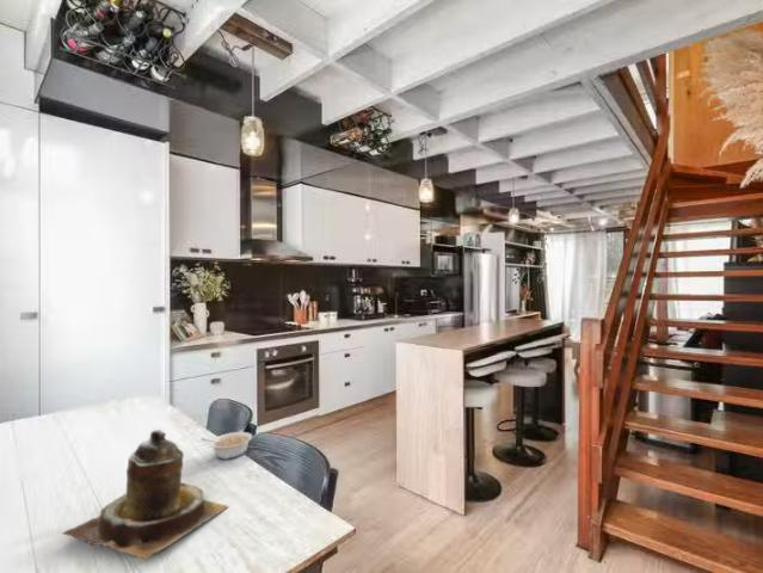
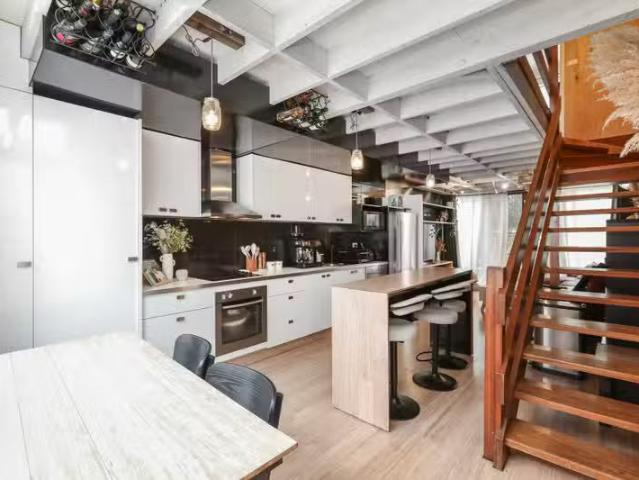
- legume [201,431,253,461]
- teapot [61,429,230,560]
